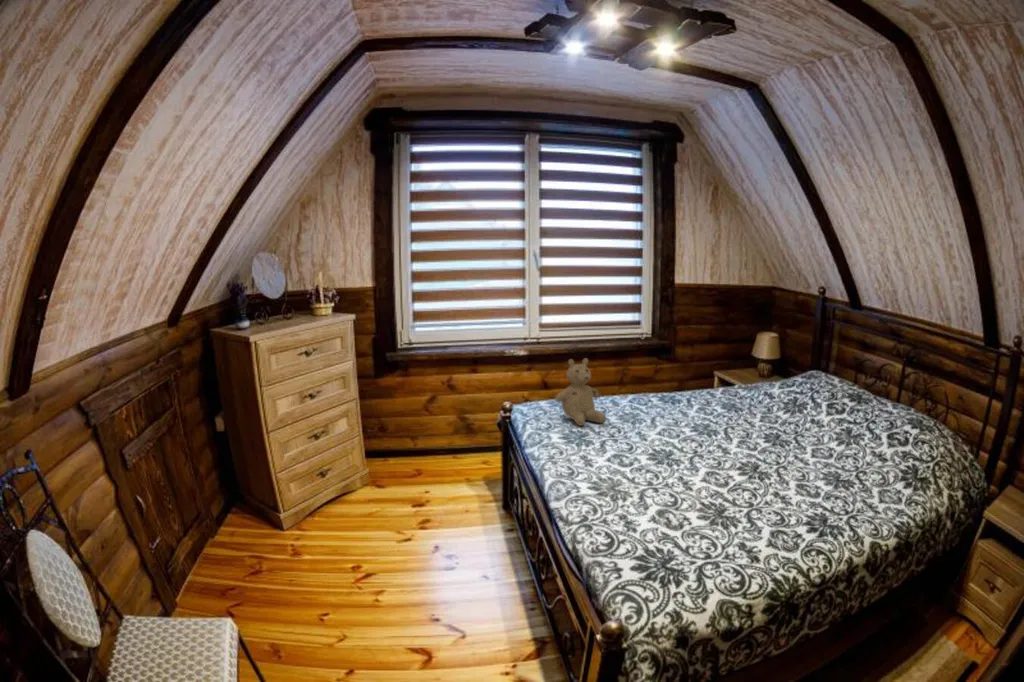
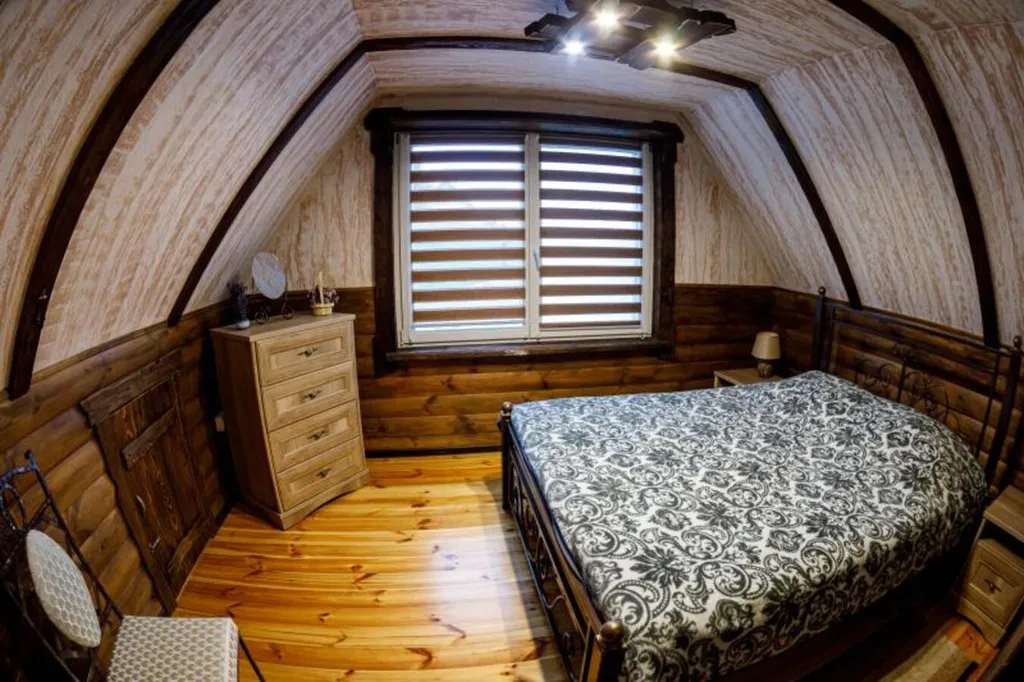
- teddy bear [554,357,607,427]
